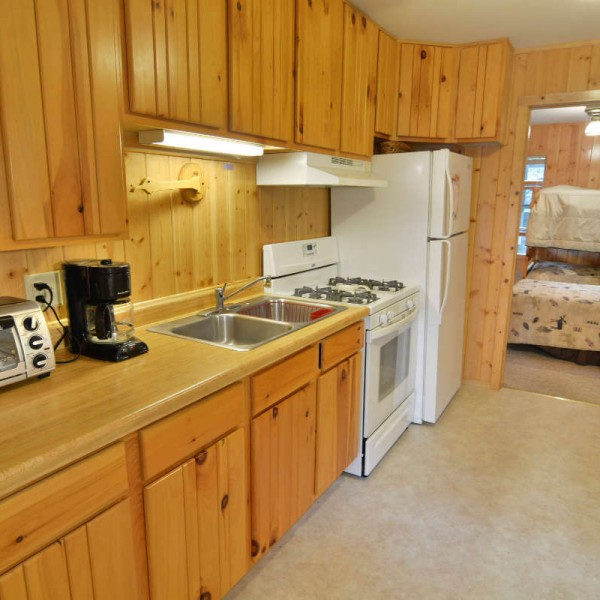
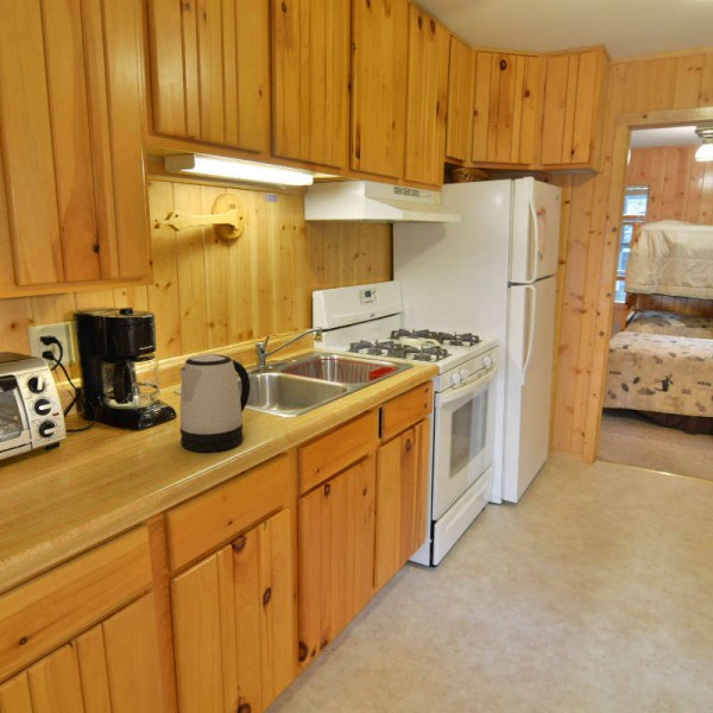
+ kettle [178,353,251,453]
